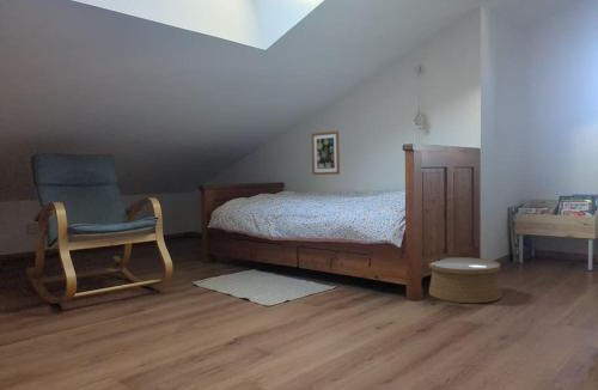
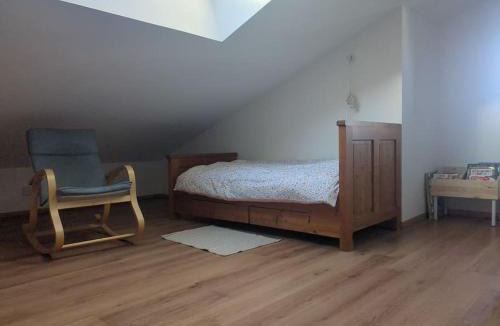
- woven basket [428,256,502,304]
- wall art [311,130,341,176]
